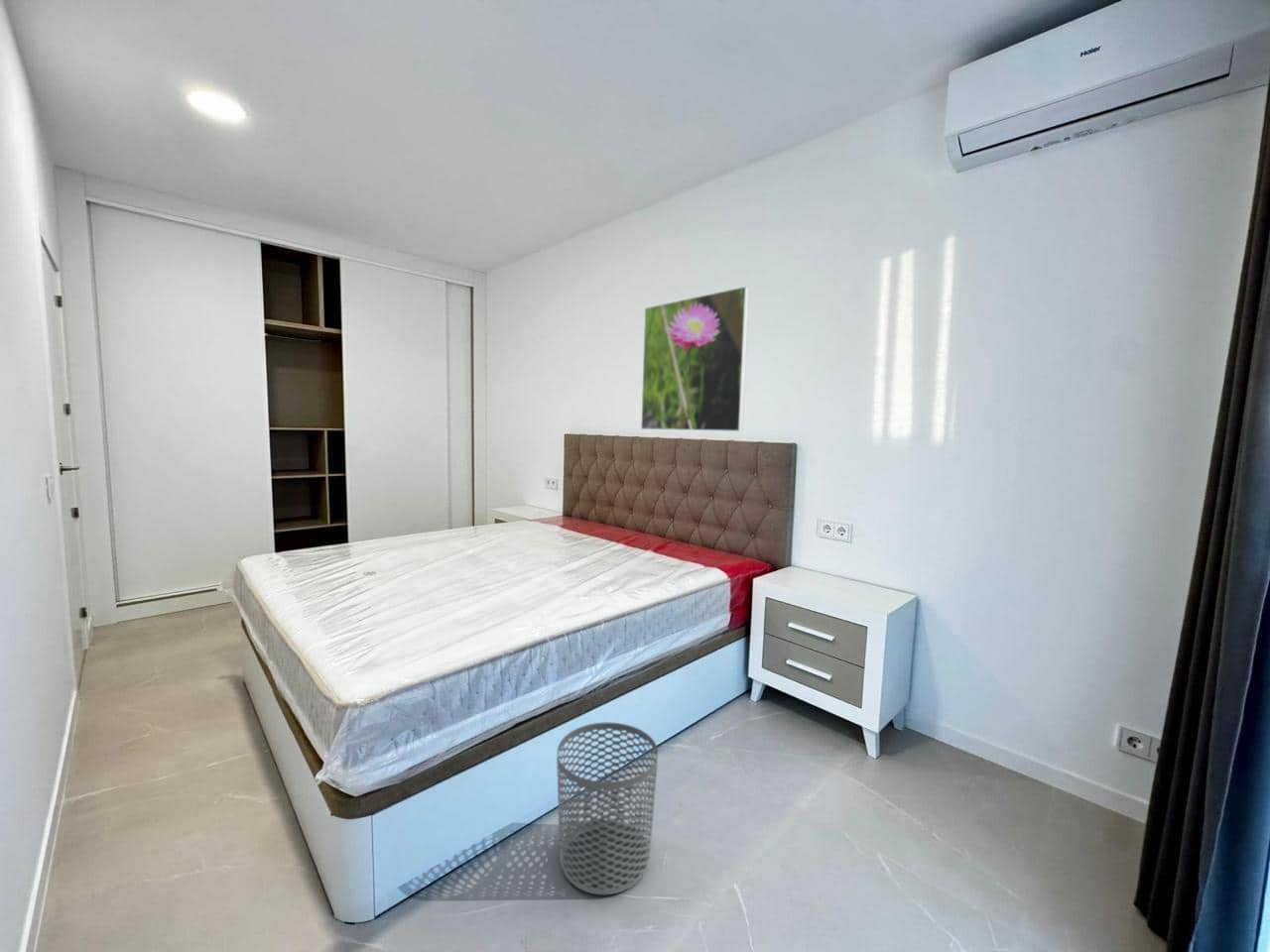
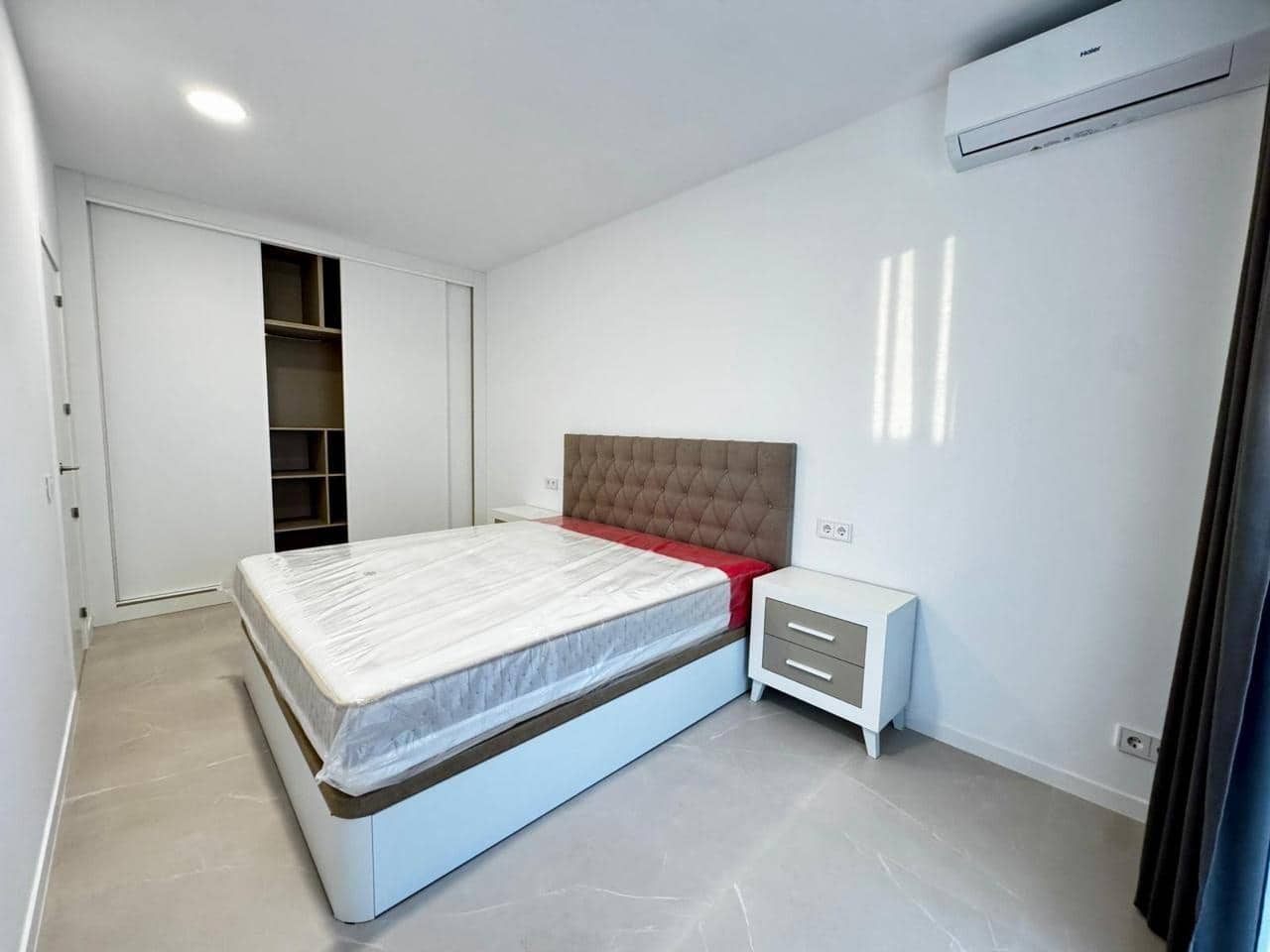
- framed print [640,286,750,432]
- waste bin [556,722,659,895]
